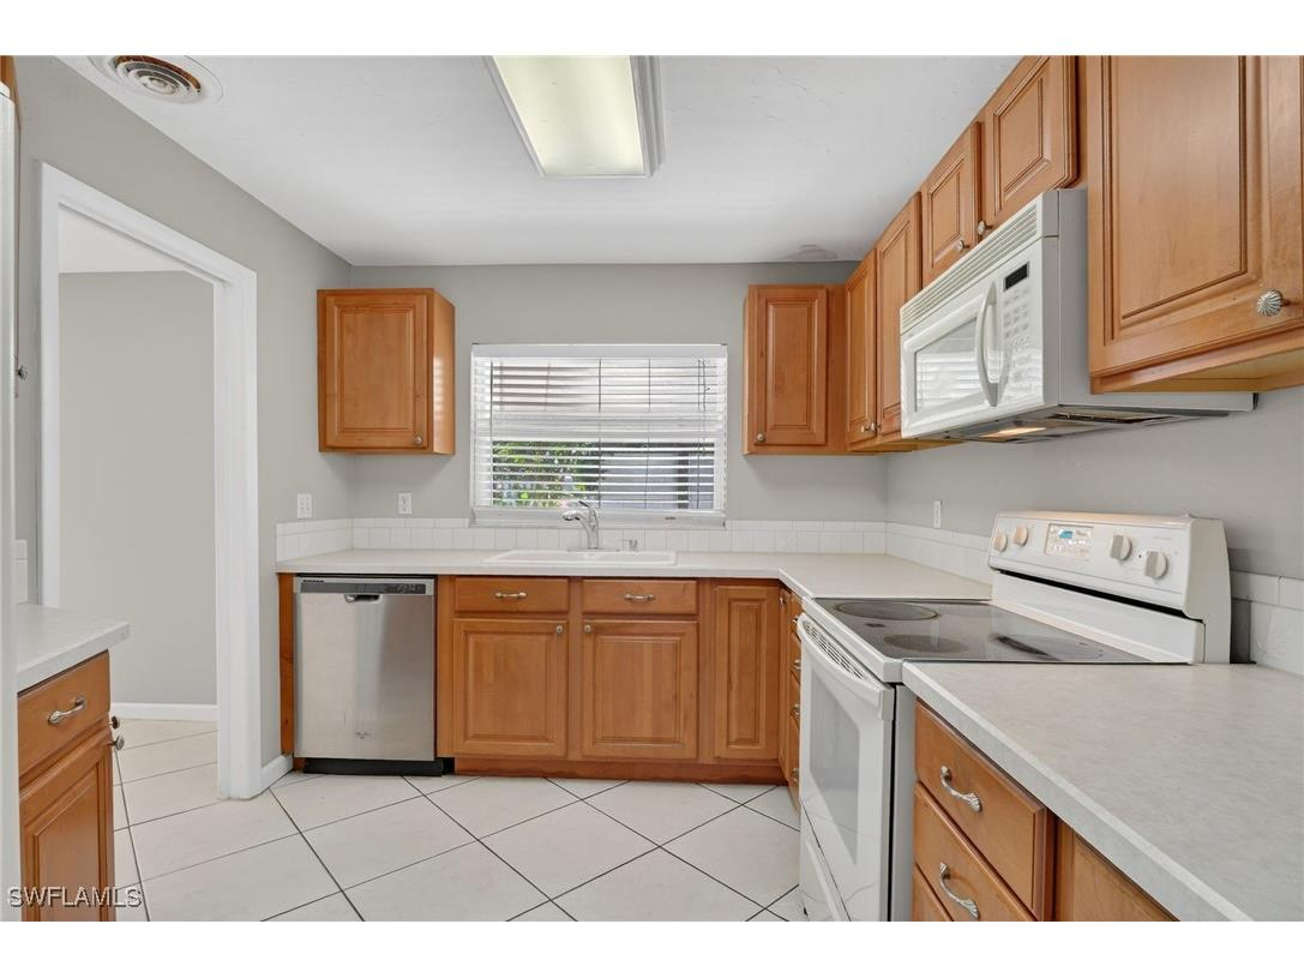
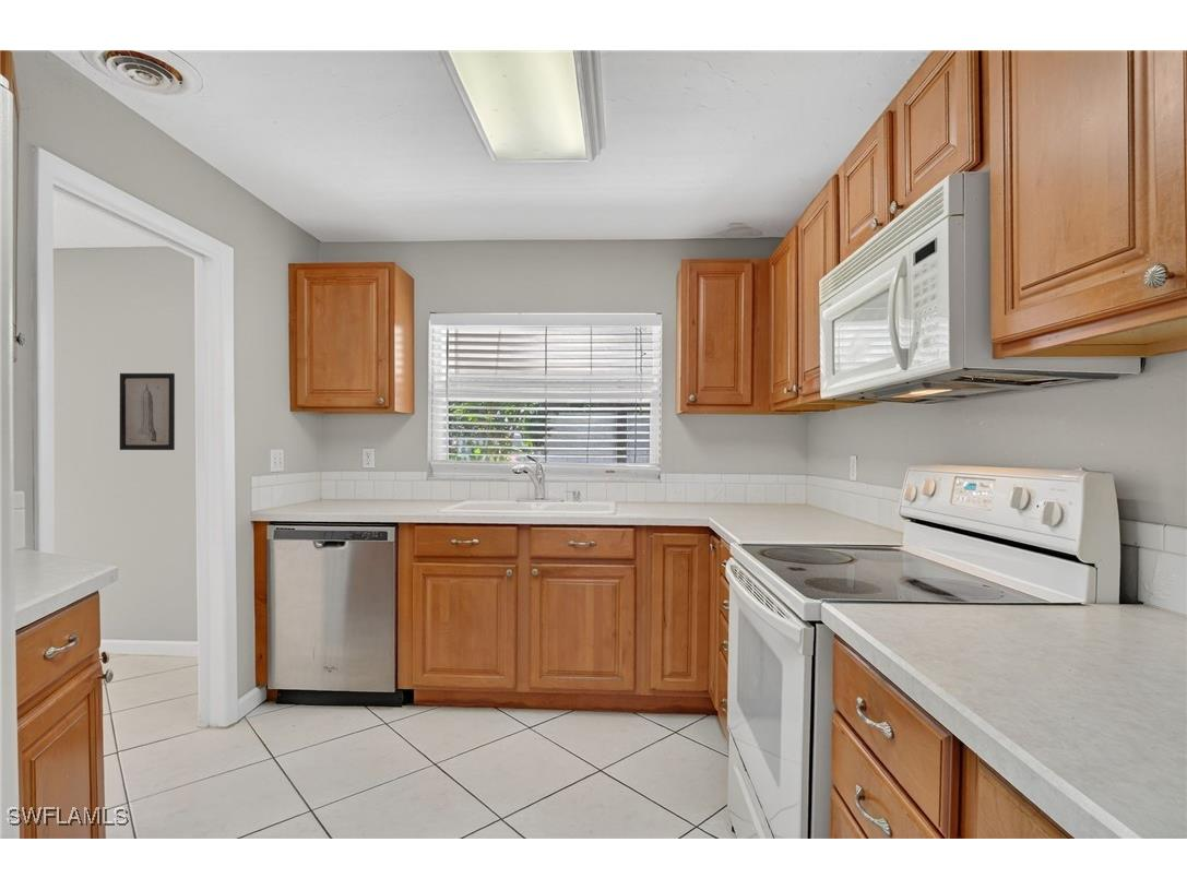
+ wall art [119,372,176,451]
